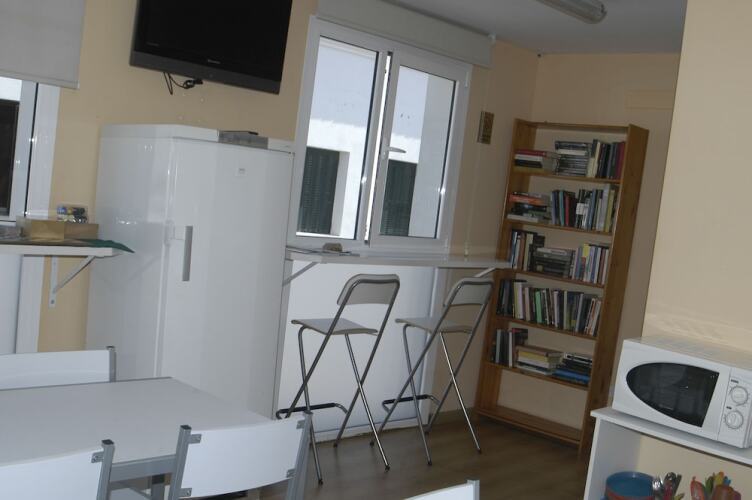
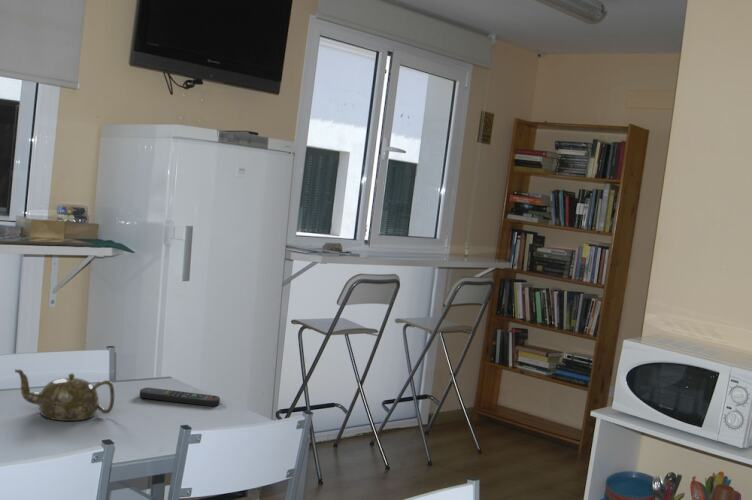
+ teapot [14,368,115,422]
+ remote control [139,386,221,407]
